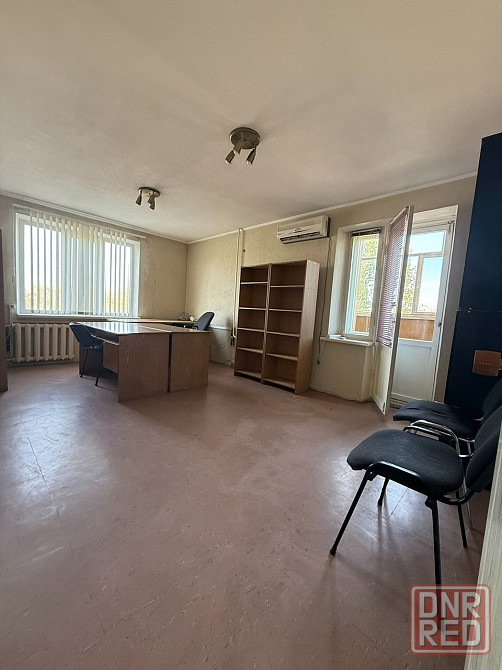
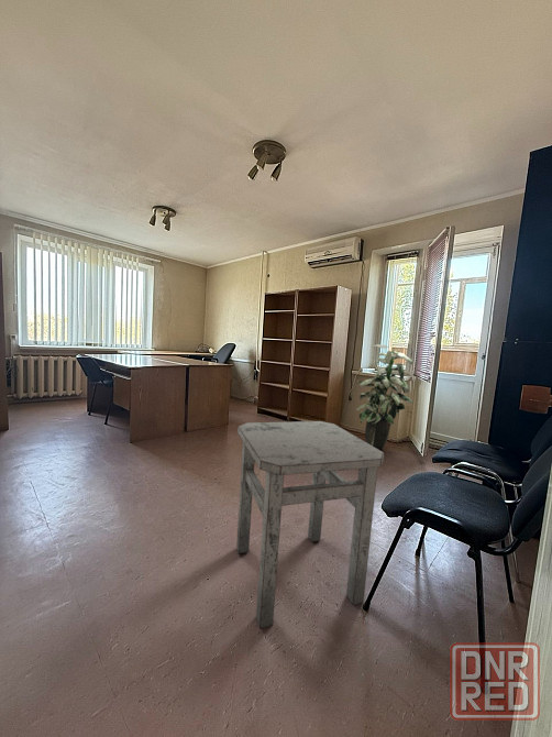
+ indoor plant [355,343,413,450]
+ side table [235,420,385,629]
